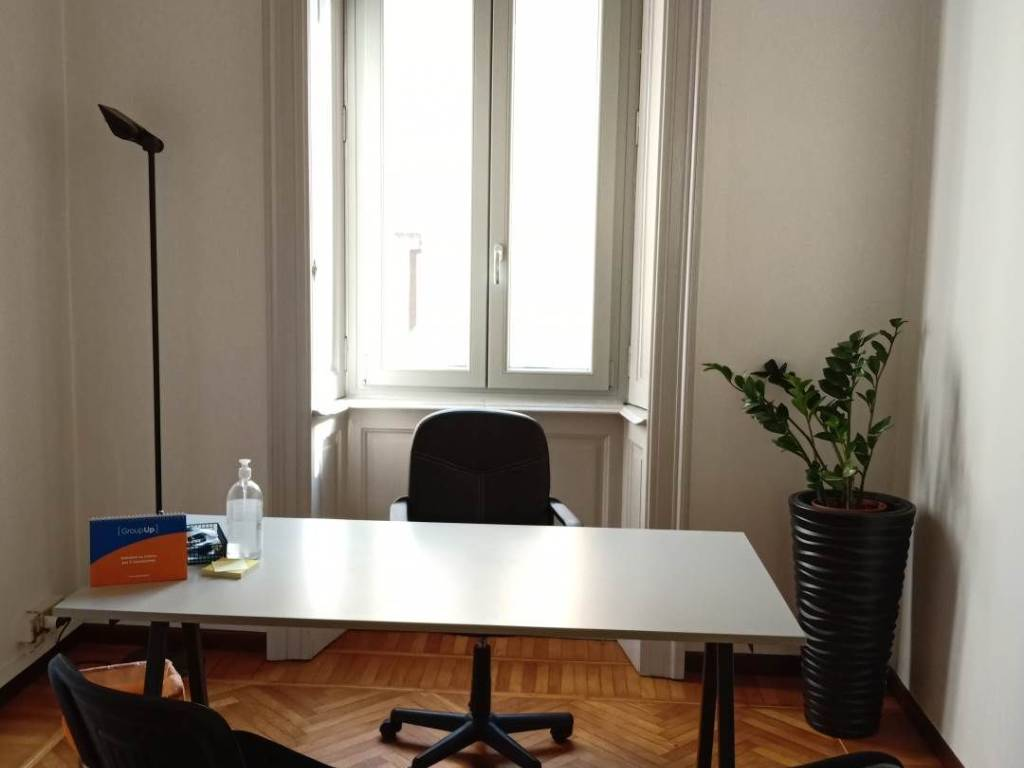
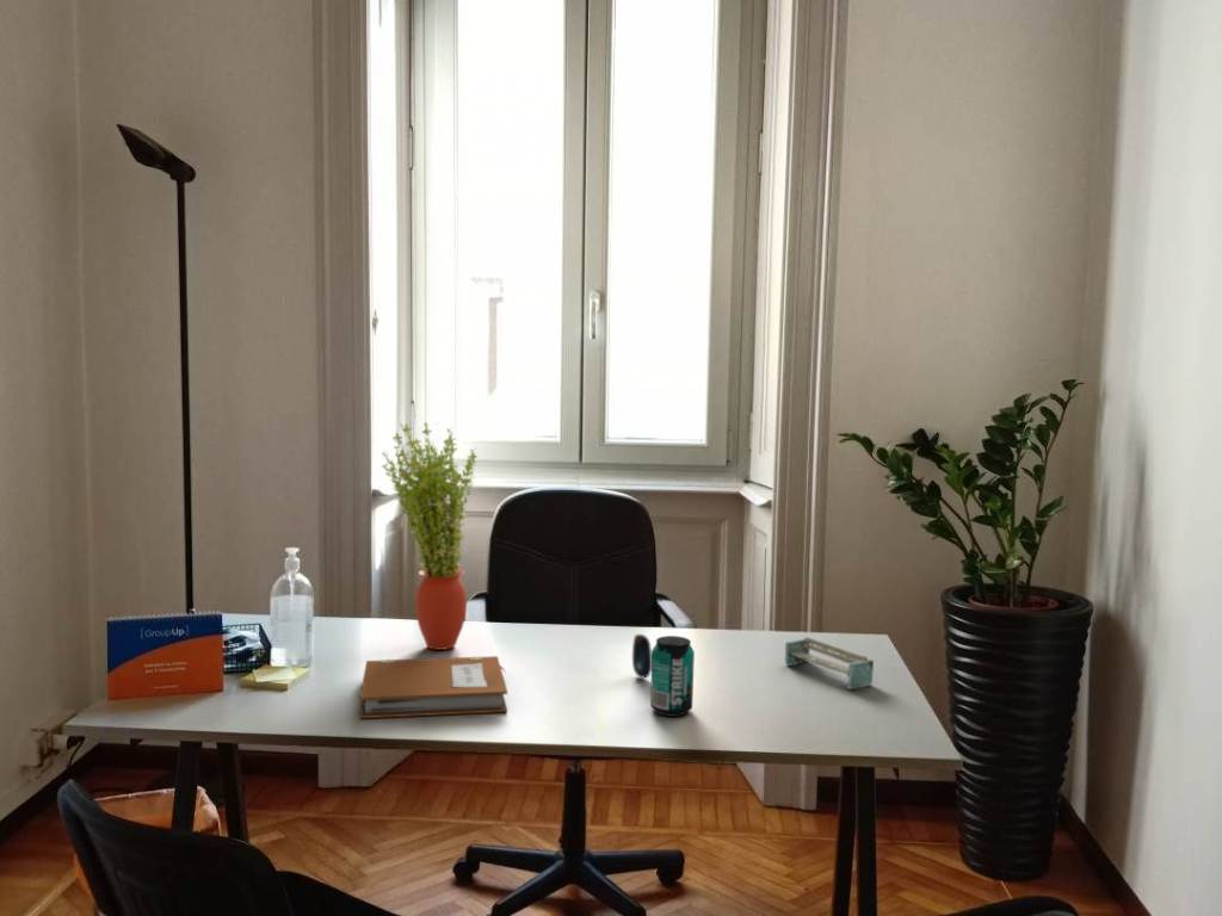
+ potted plant [377,421,479,651]
+ notebook [359,655,508,719]
+ beverage can [649,635,696,718]
+ mouse [631,633,652,679]
+ shelf [784,636,875,691]
